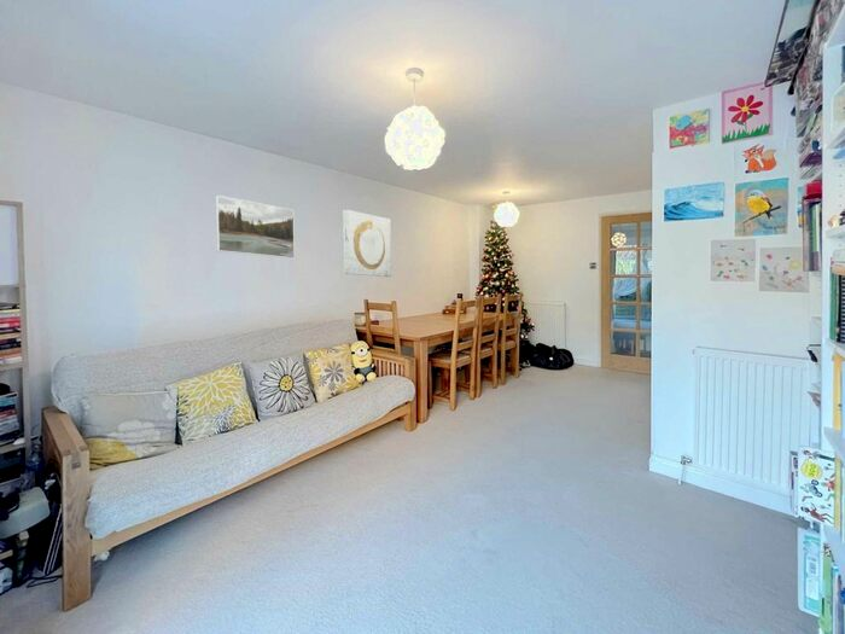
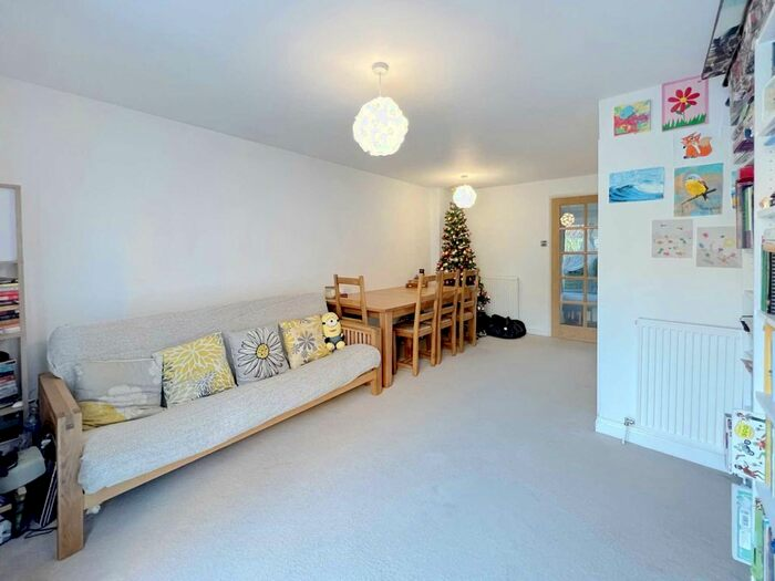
- wall art [342,208,392,278]
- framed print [215,194,296,260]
